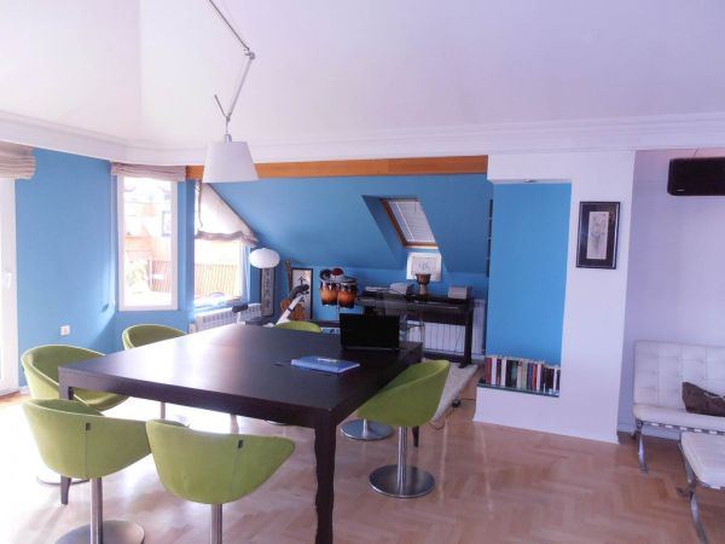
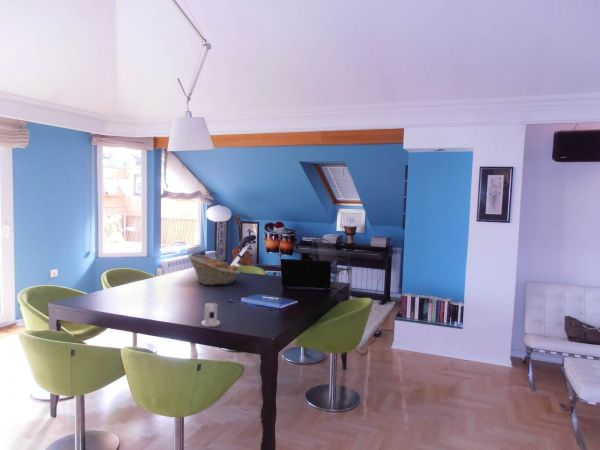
+ candle [200,300,221,328]
+ fruit basket [187,253,240,286]
